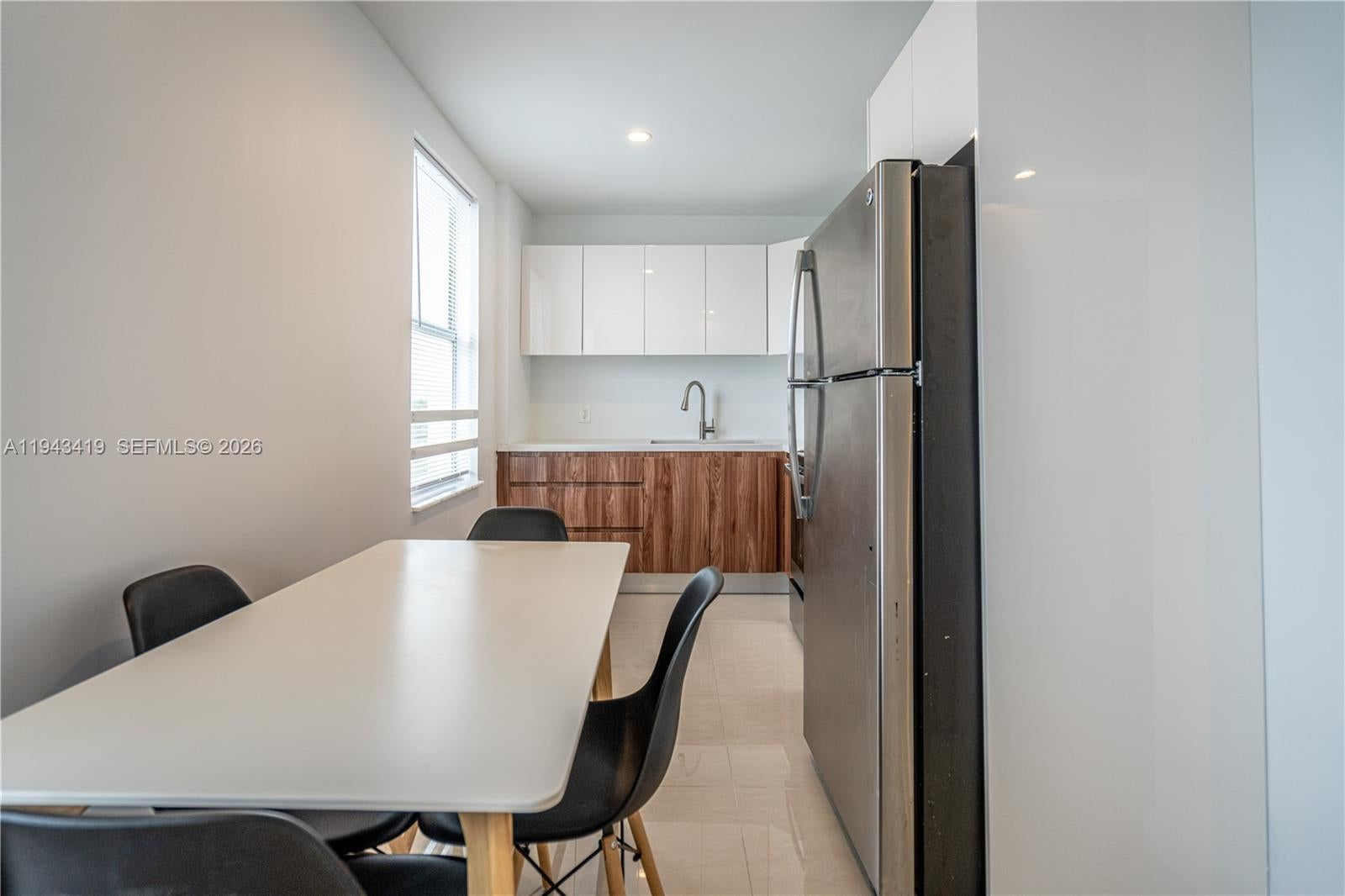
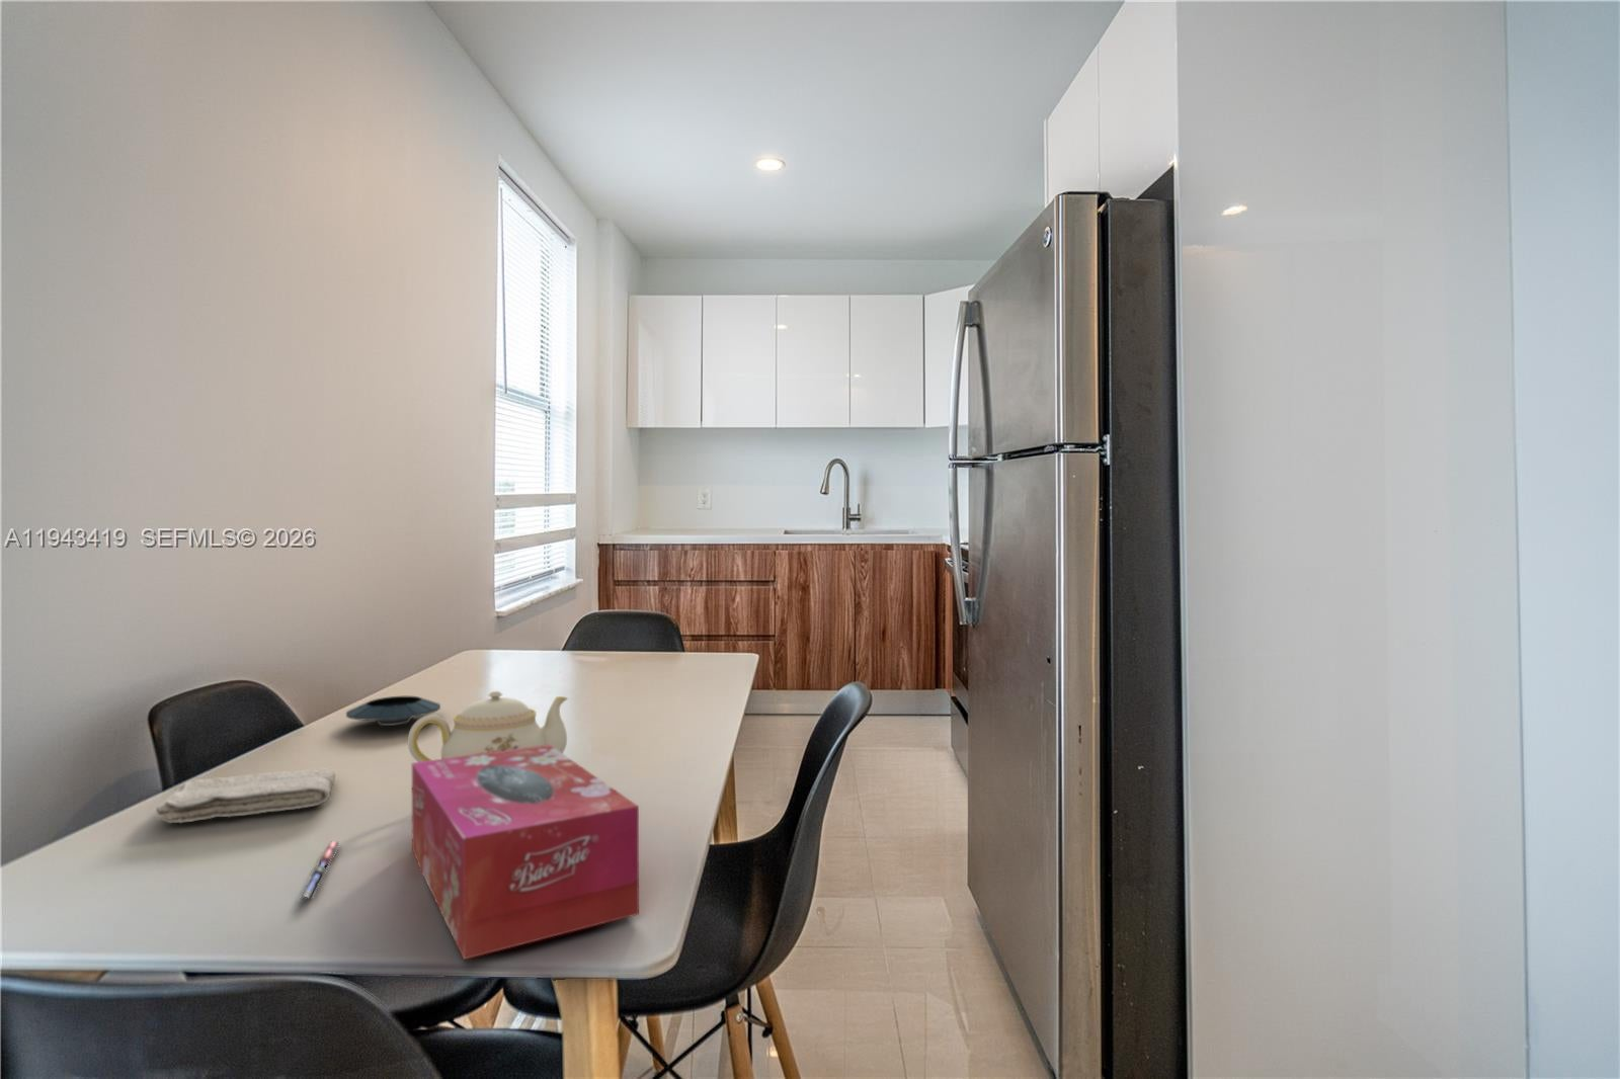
+ teapot [407,690,569,762]
+ saucer [346,695,442,726]
+ washcloth [155,768,337,824]
+ tissue box [411,745,640,961]
+ pen [296,841,341,901]
